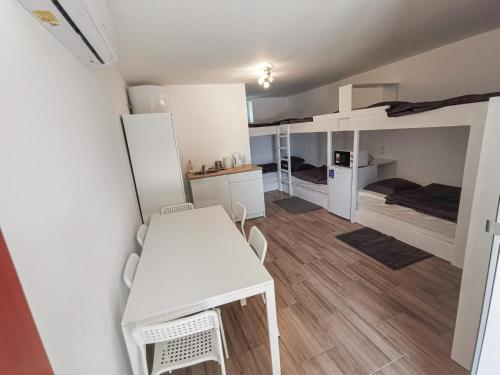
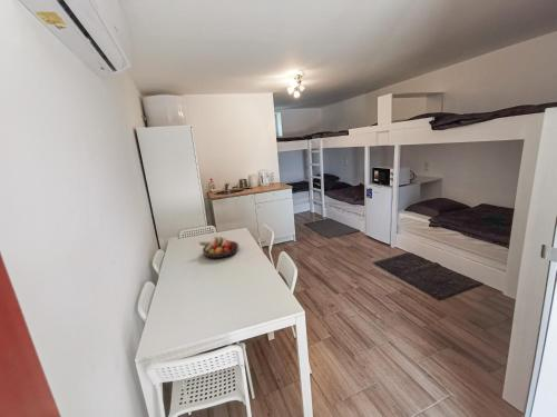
+ fruit bowl [197,236,240,259]
